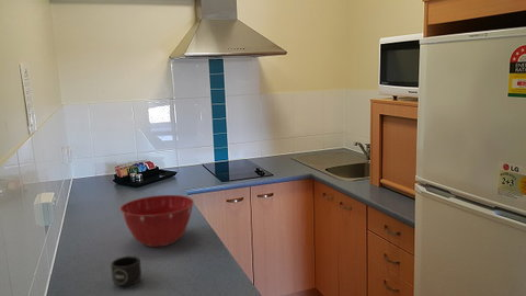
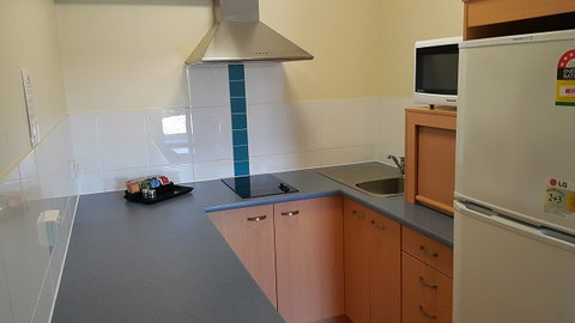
- mixing bowl [119,194,195,248]
- mug [110,255,142,287]
